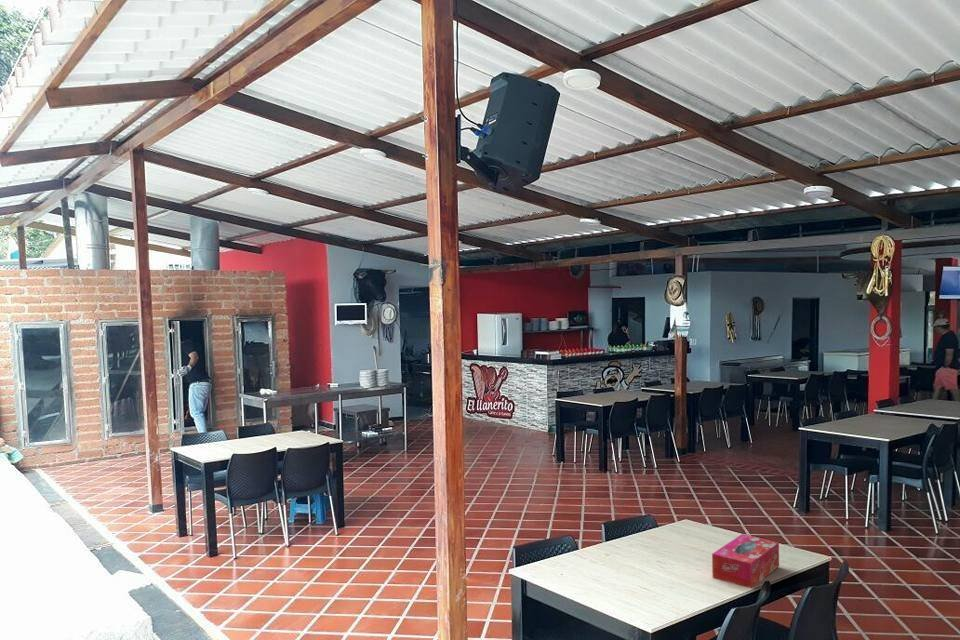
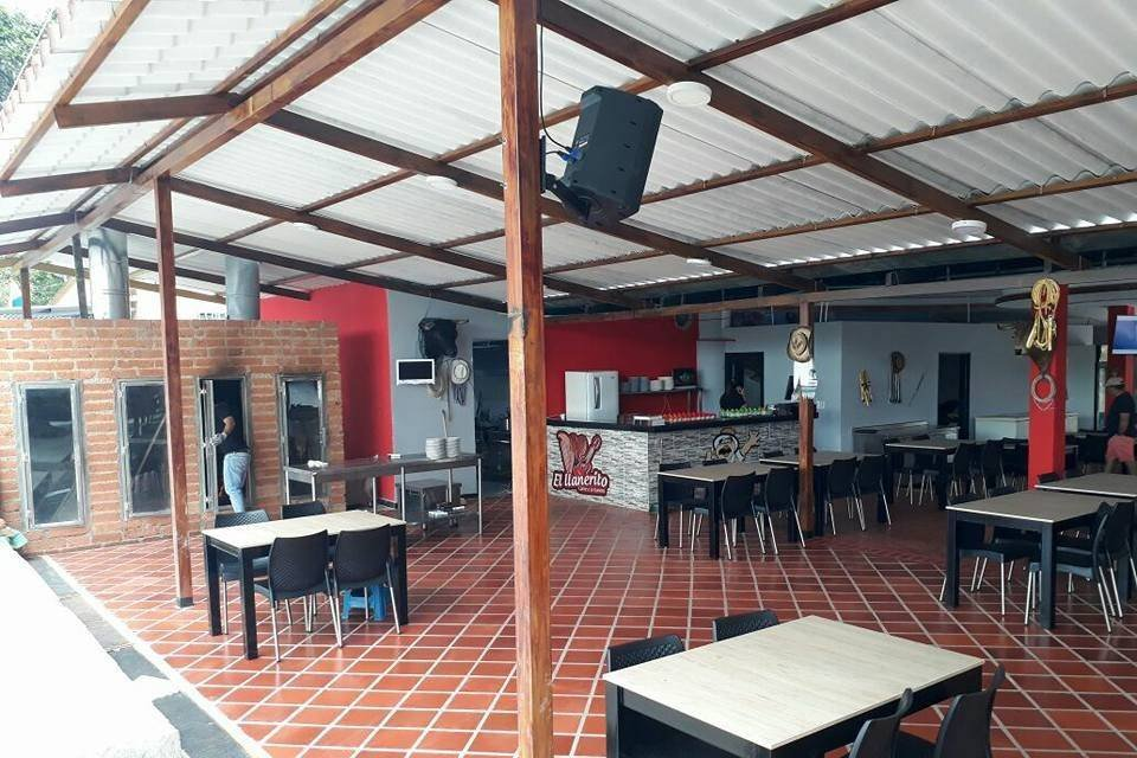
- tissue box [711,533,780,589]
